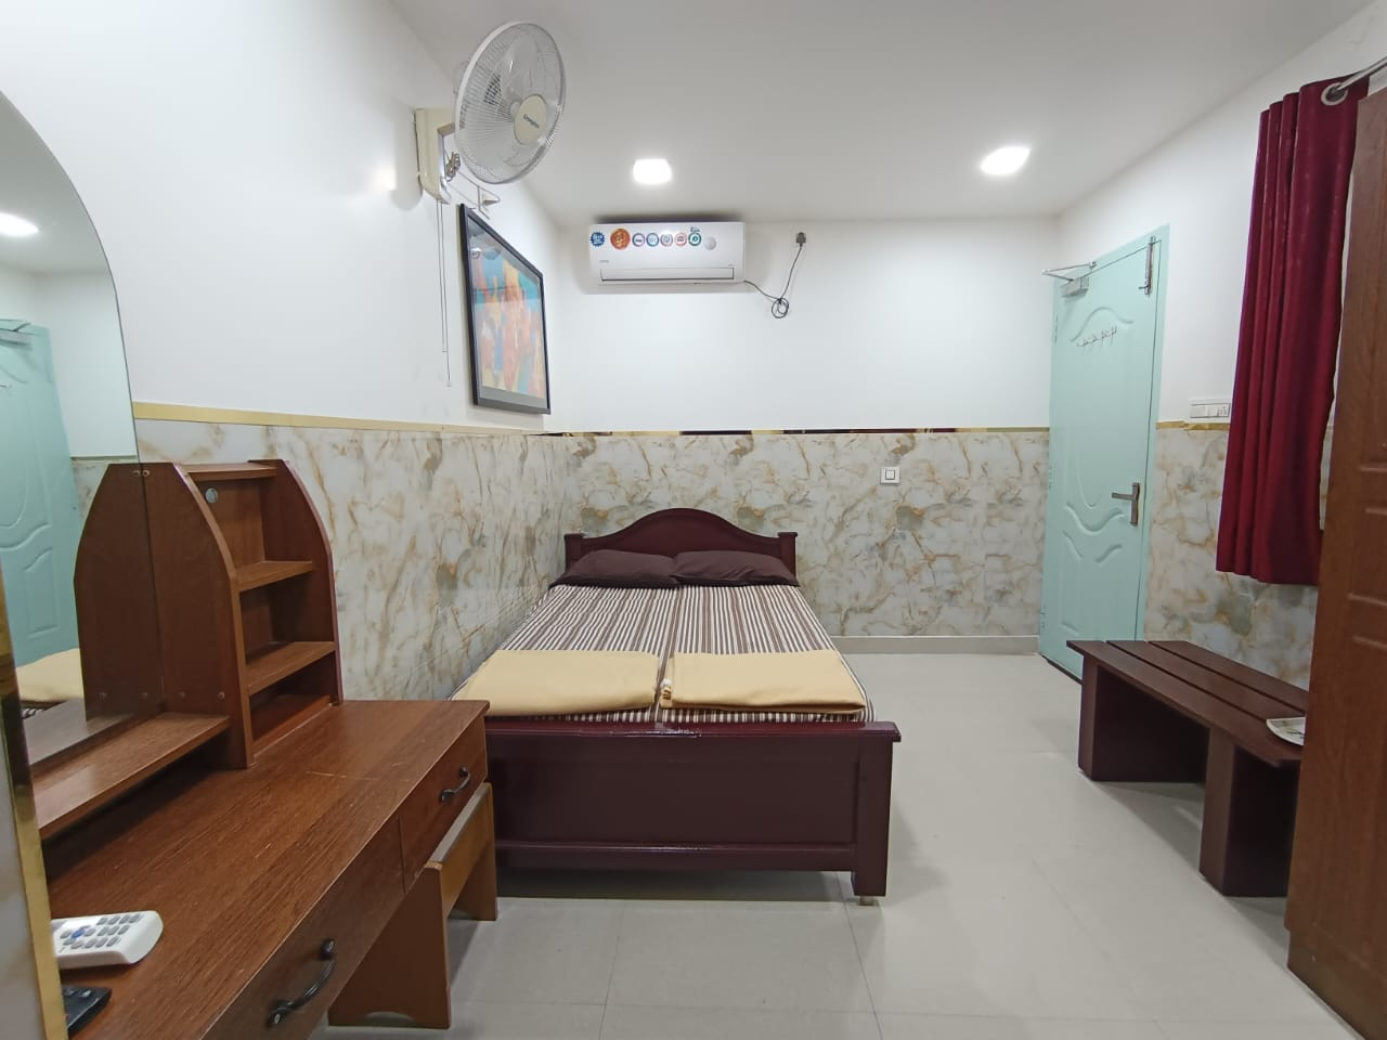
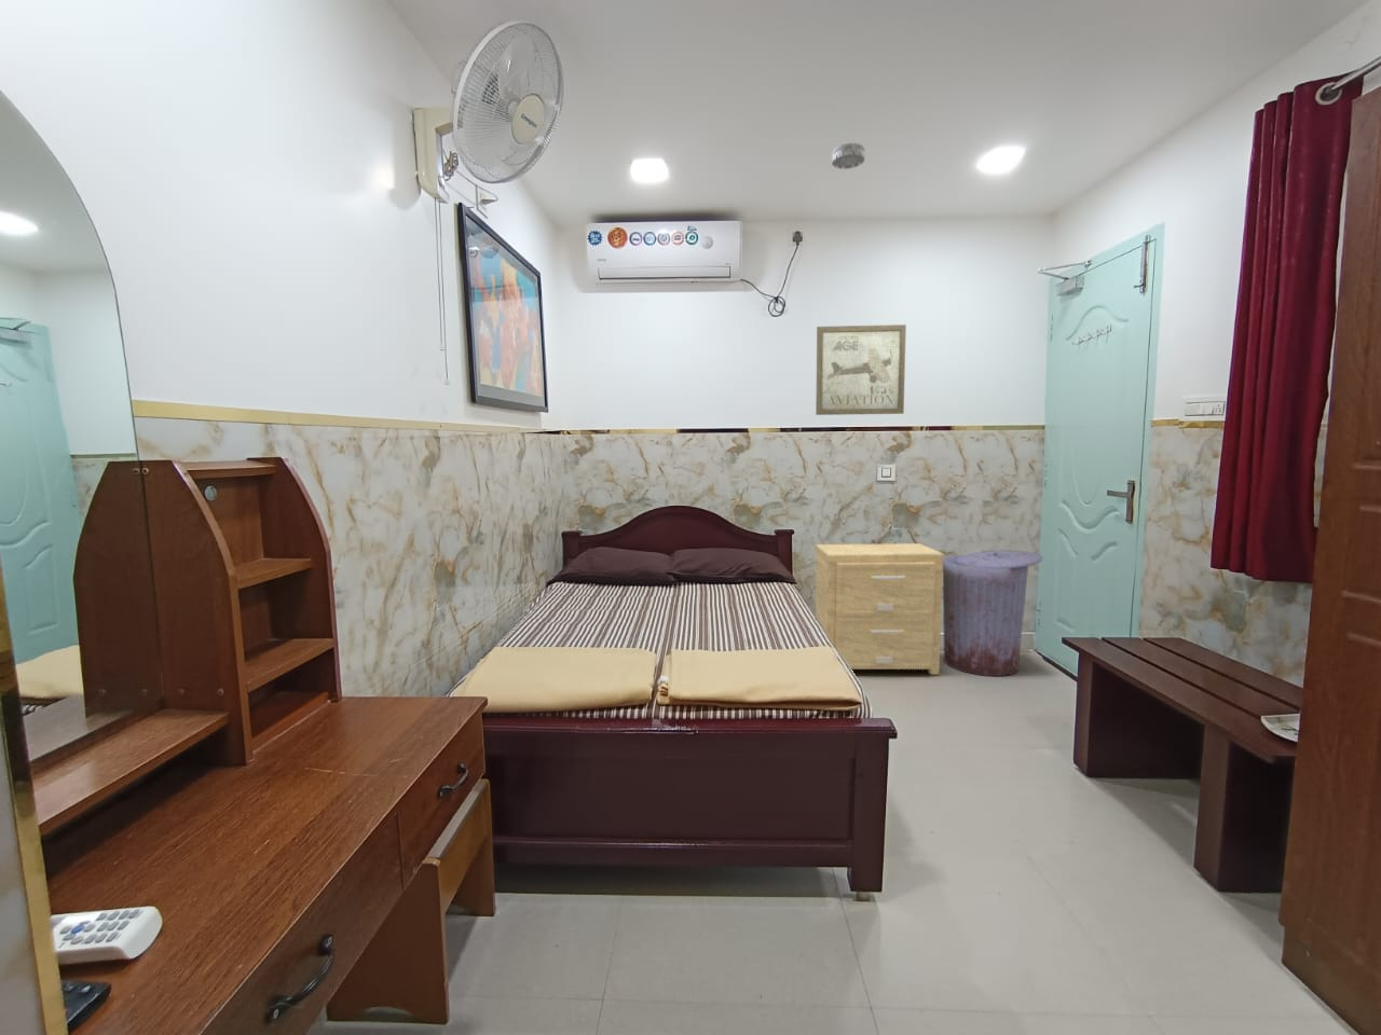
+ trash can [942,550,1043,677]
+ wall art [814,323,907,416]
+ side table [814,543,945,676]
+ smoke detector [831,141,867,171]
